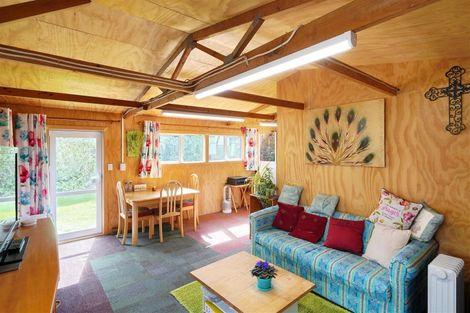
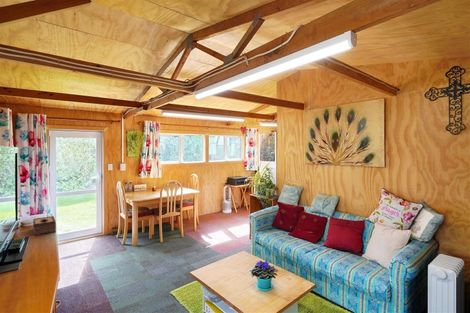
+ tissue box [32,215,57,236]
